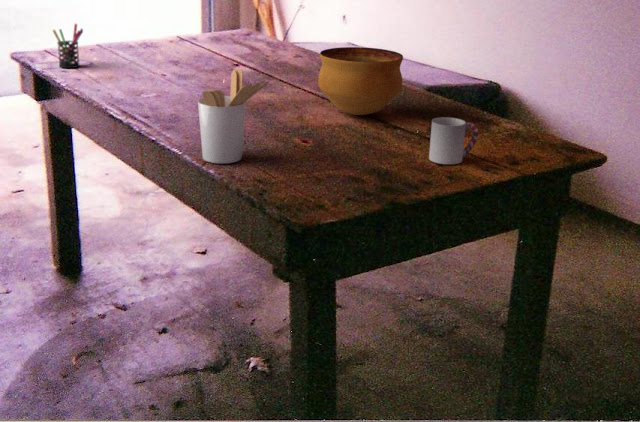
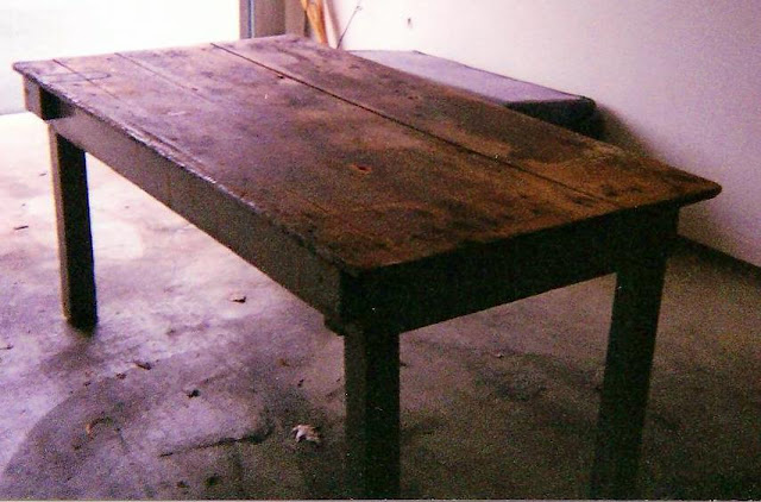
- utensil holder [197,68,270,164]
- bowl [317,46,404,116]
- cup [428,116,479,165]
- pen holder [51,23,84,69]
